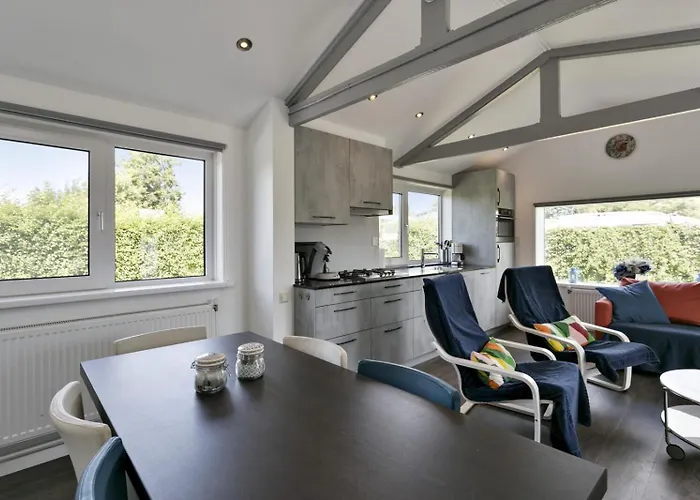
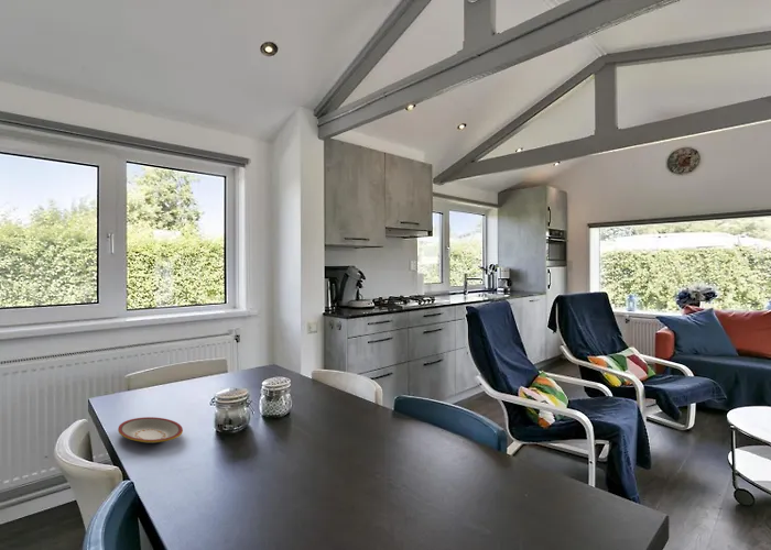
+ plate [117,416,184,444]
